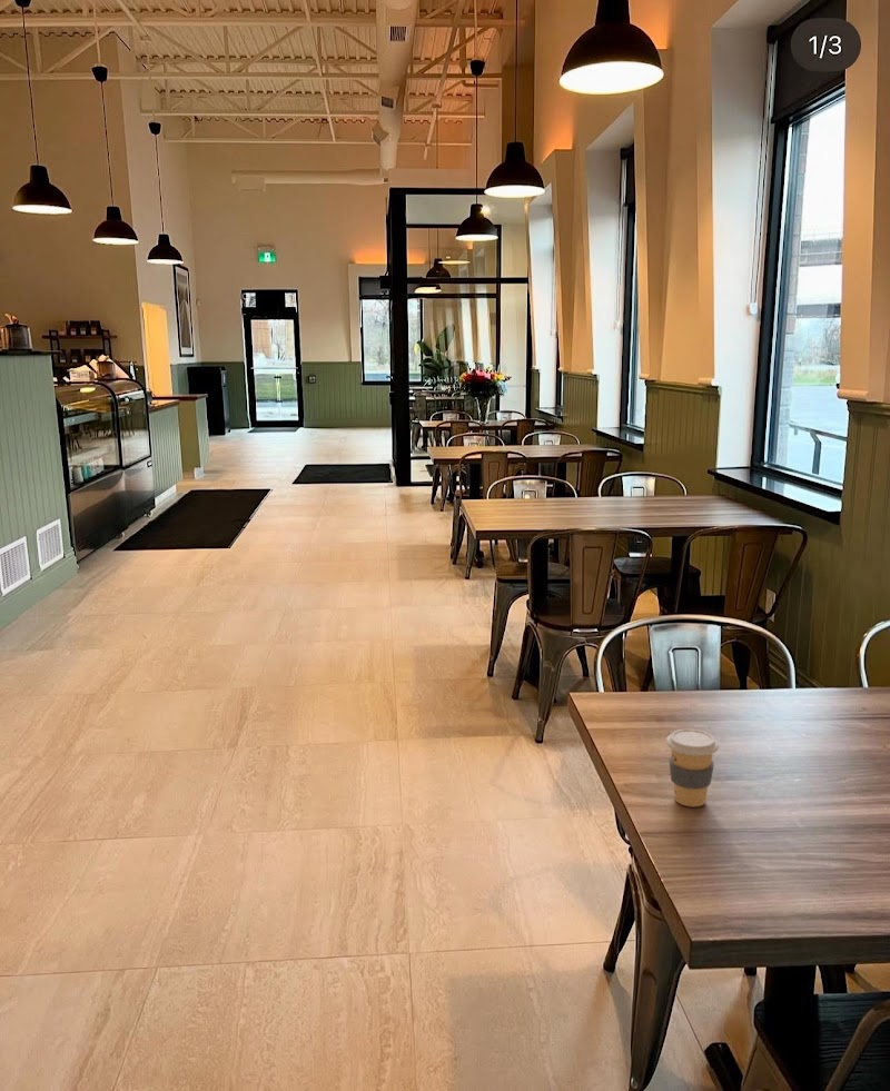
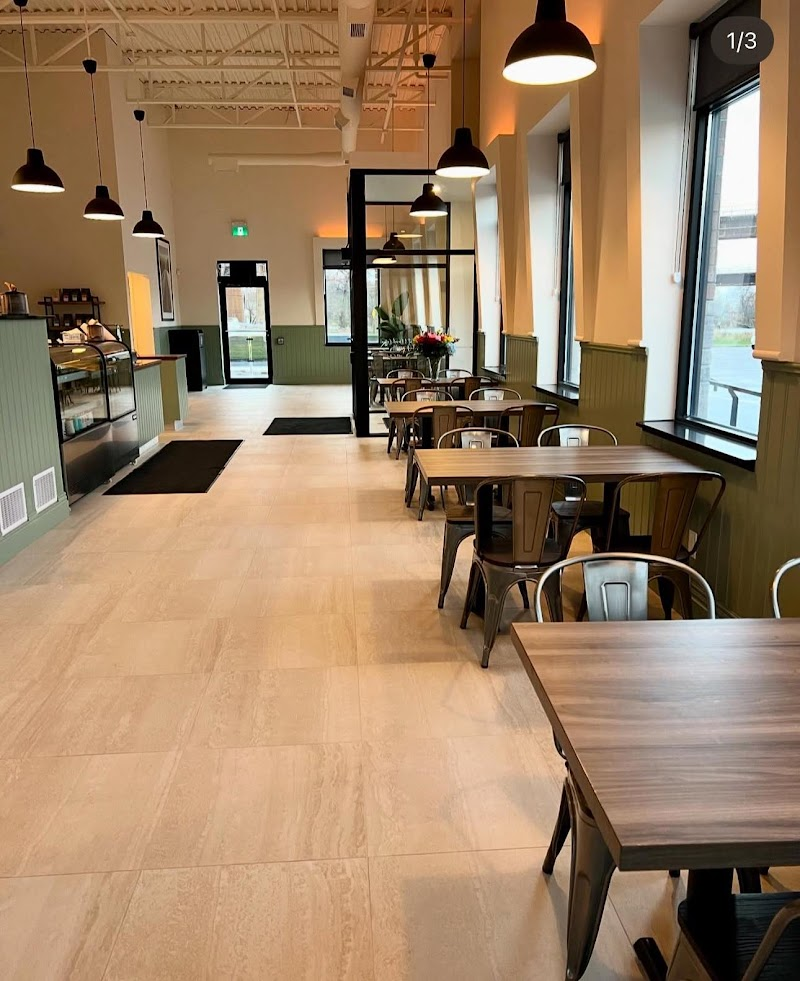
- coffee cup [665,728,720,807]
